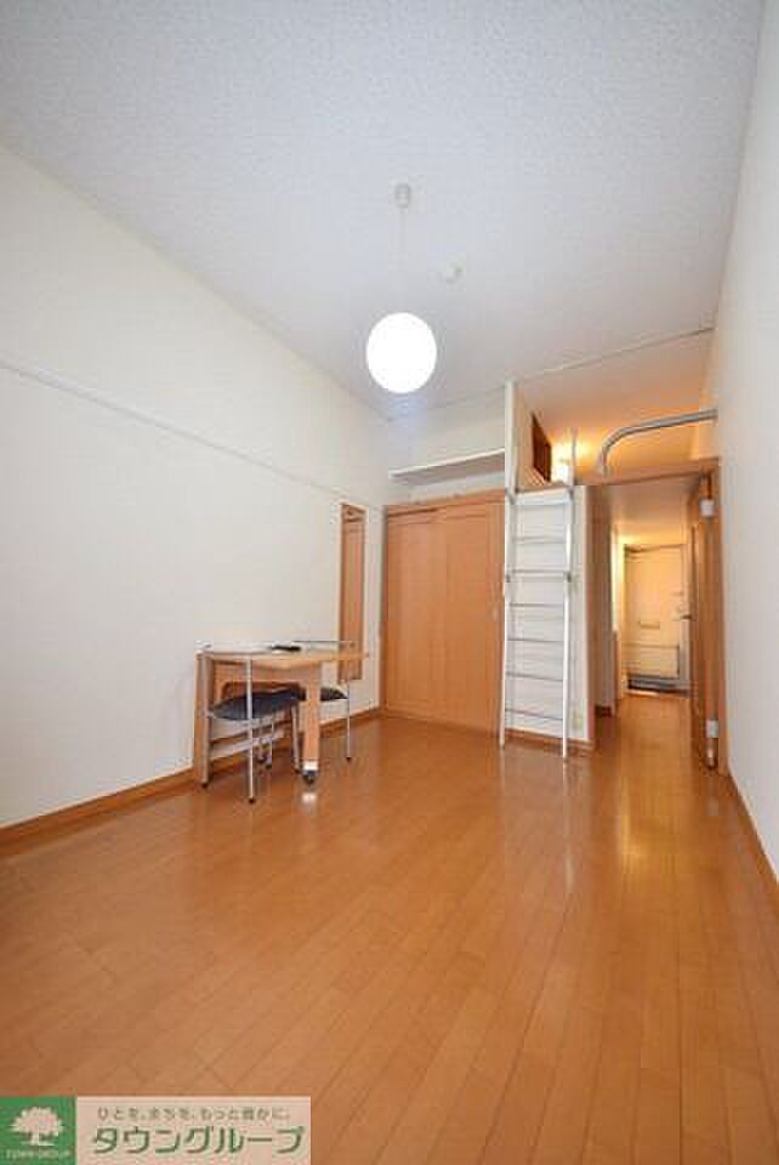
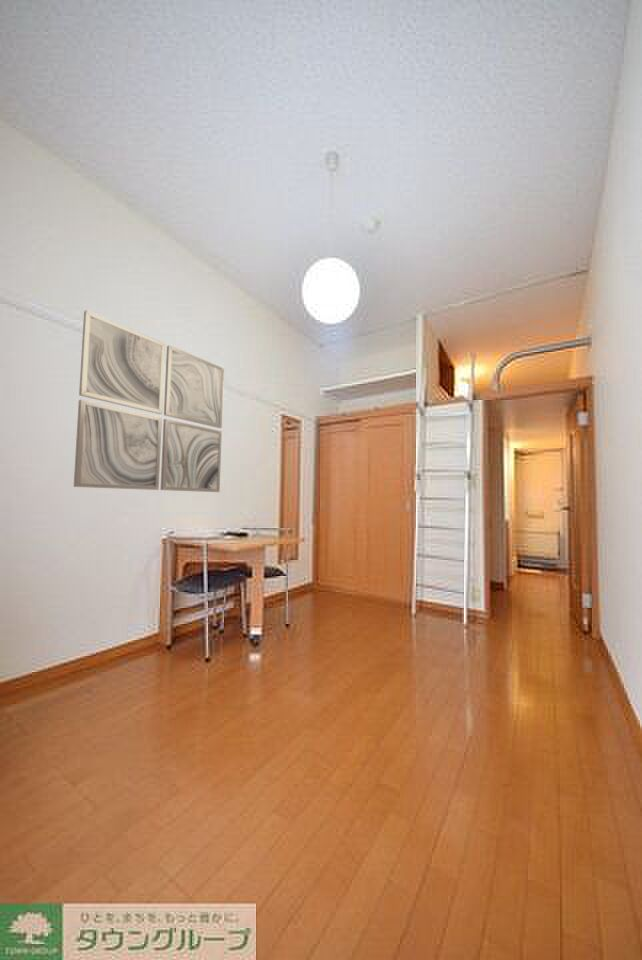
+ wall art [73,309,225,493]
